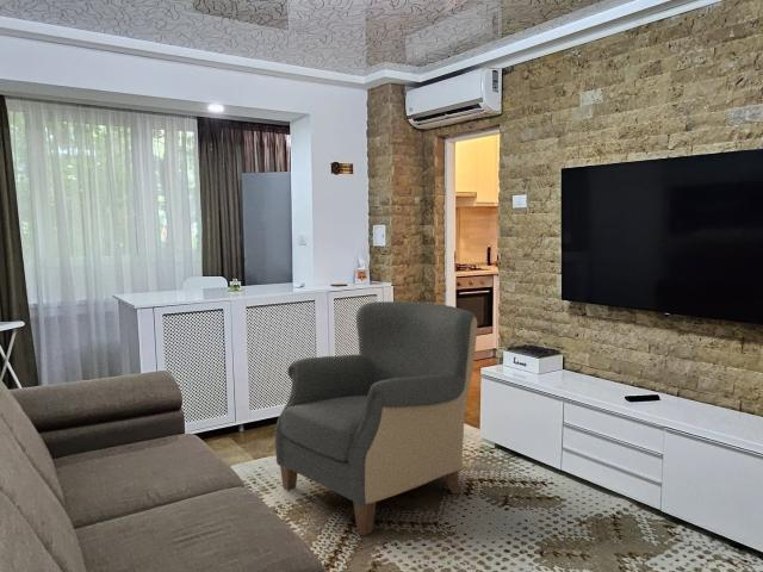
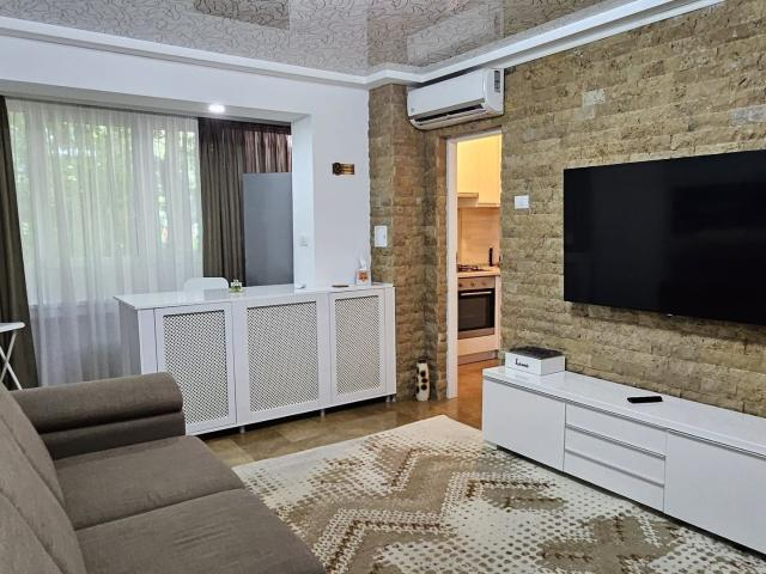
- chair [274,300,478,537]
